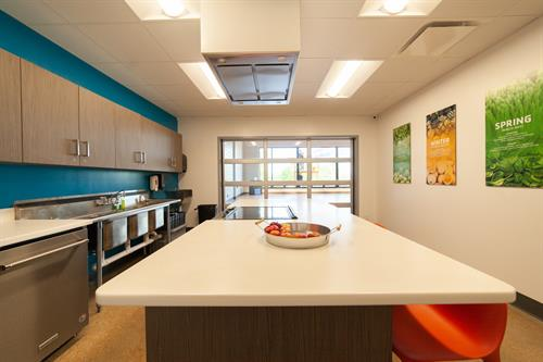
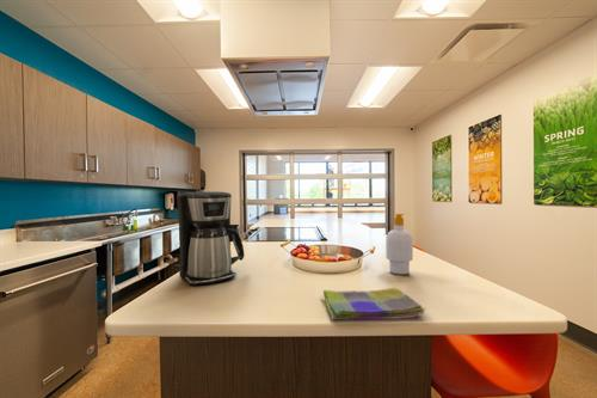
+ soap bottle [384,213,414,276]
+ dish towel [322,287,426,322]
+ coffee maker [176,190,245,287]
